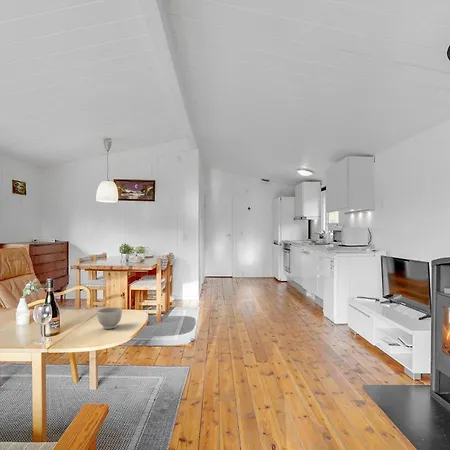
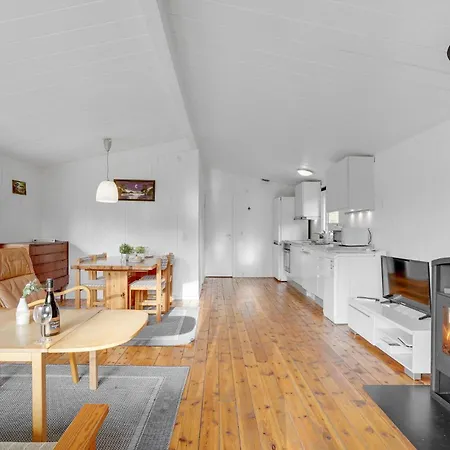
- bowl [96,306,123,330]
